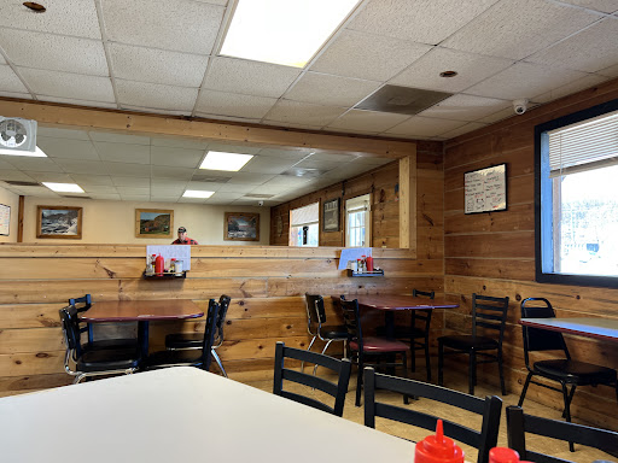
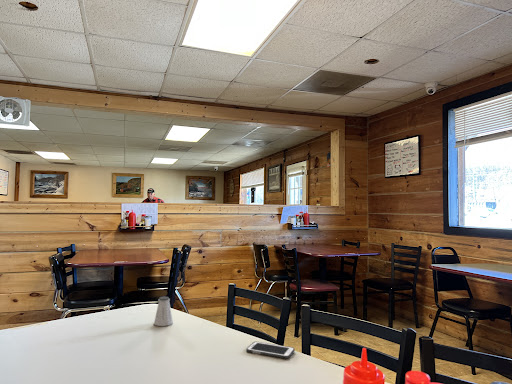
+ cell phone [245,341,296,360]
+ saltshaker [153,296,174,327]
